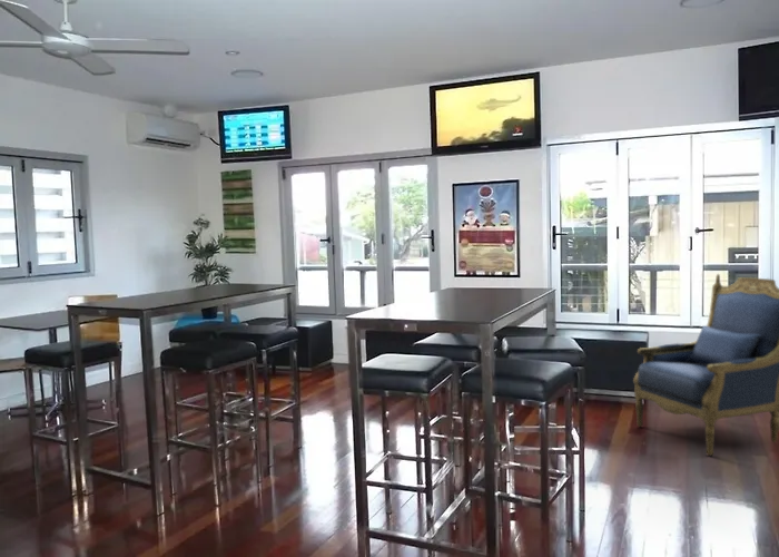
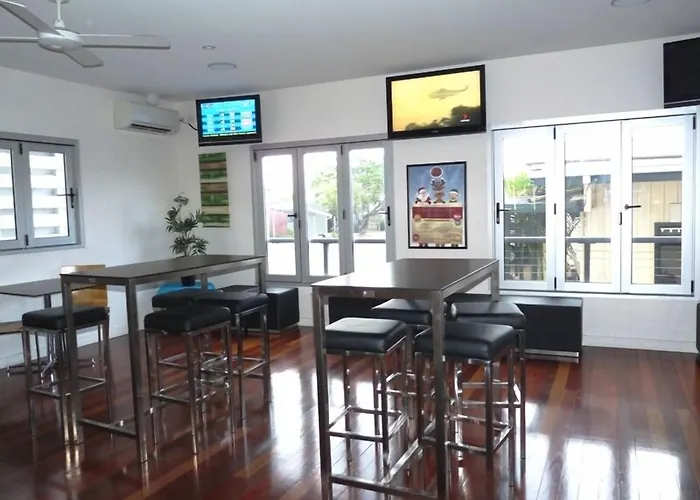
- armchair [632,273,779,457]
